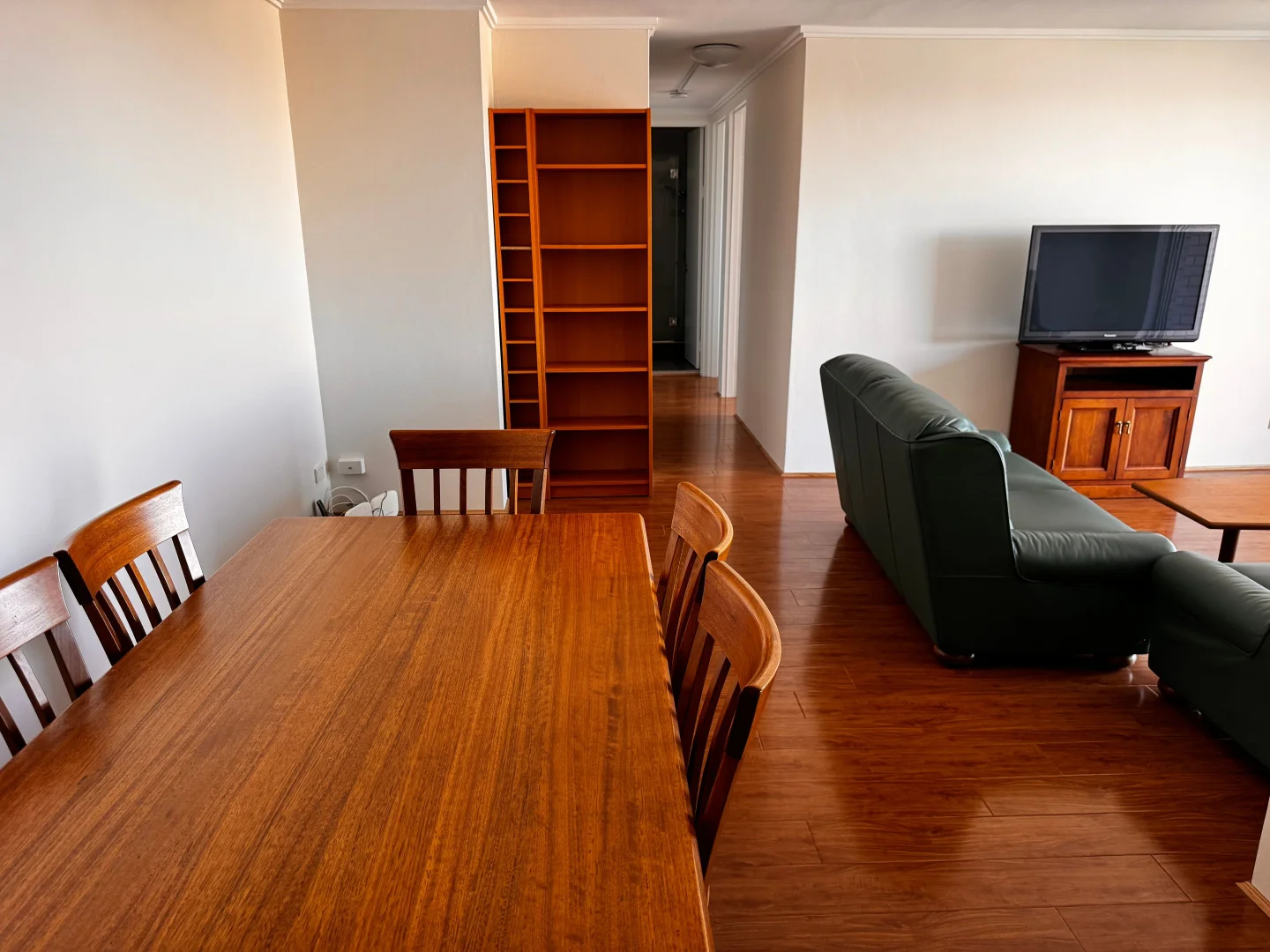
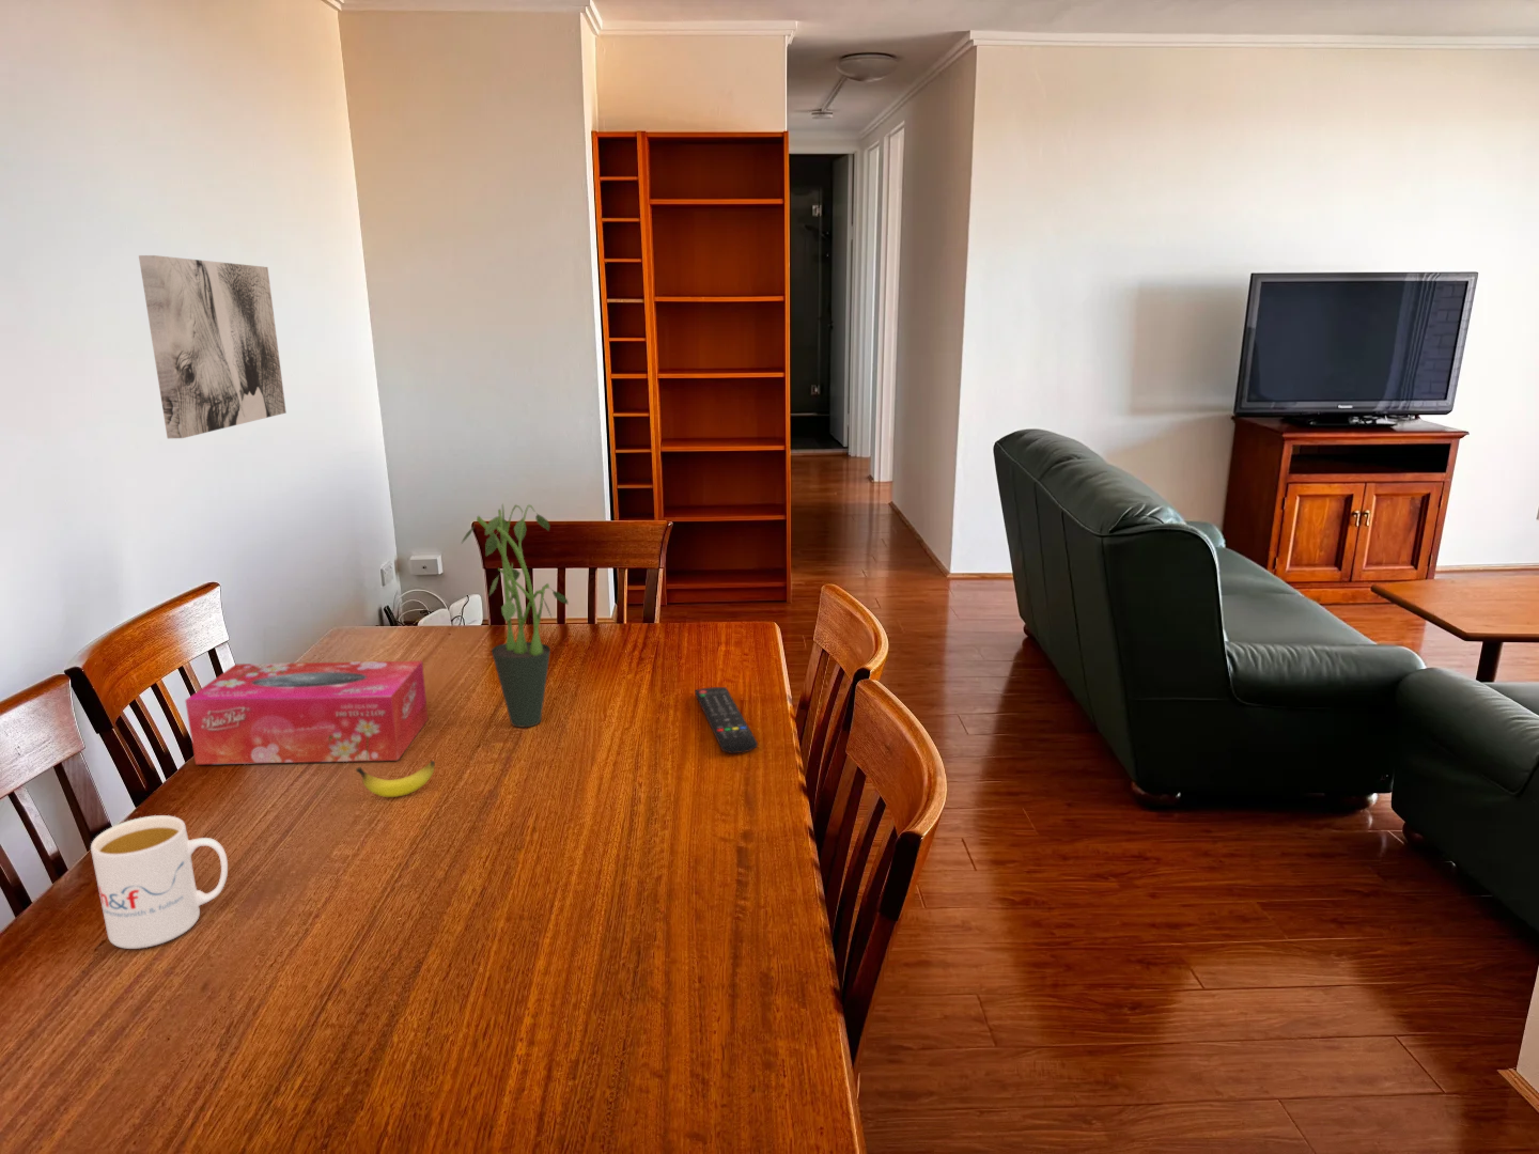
+ wall art [138,255,287,439]
+ mug [90,815,229,950]
+ banana [355,760,436,798]
+ tissue box [184,659,430,766]
+ remote control [693,686,759,754]
+ potted plant [459,502,568,727]
